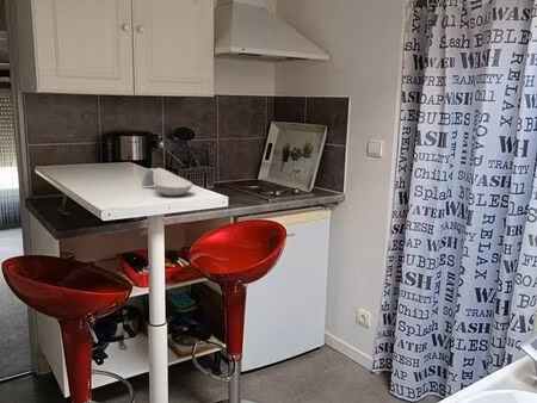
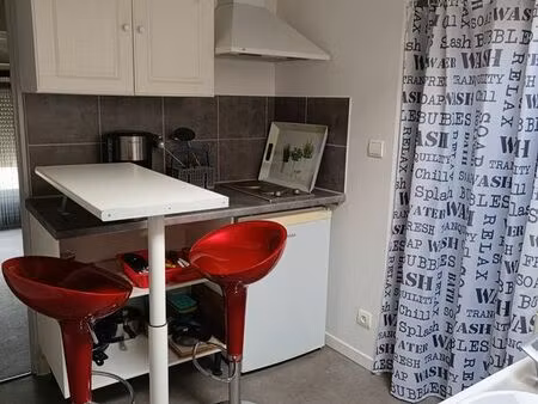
- spoon rest [140,167,193,197]
